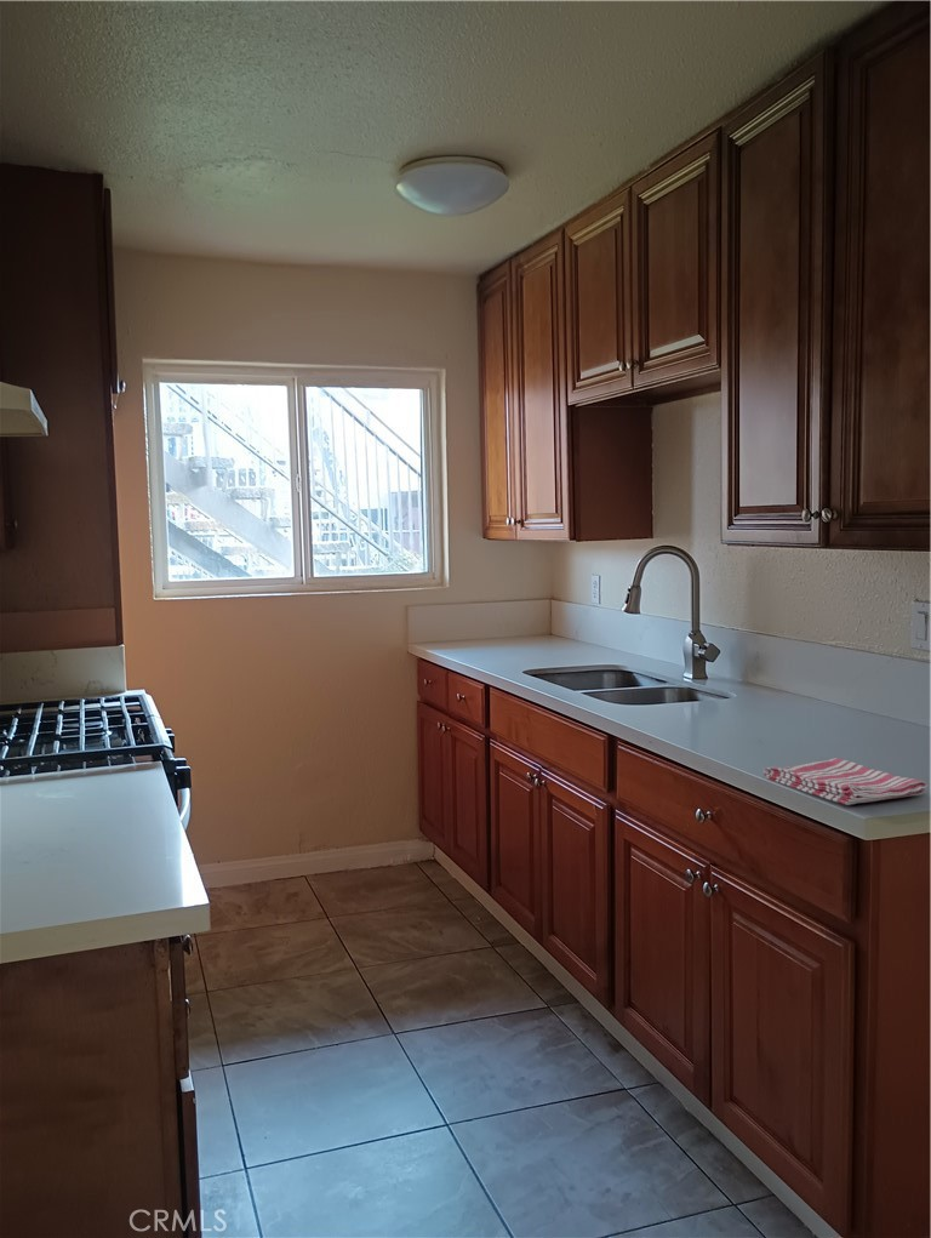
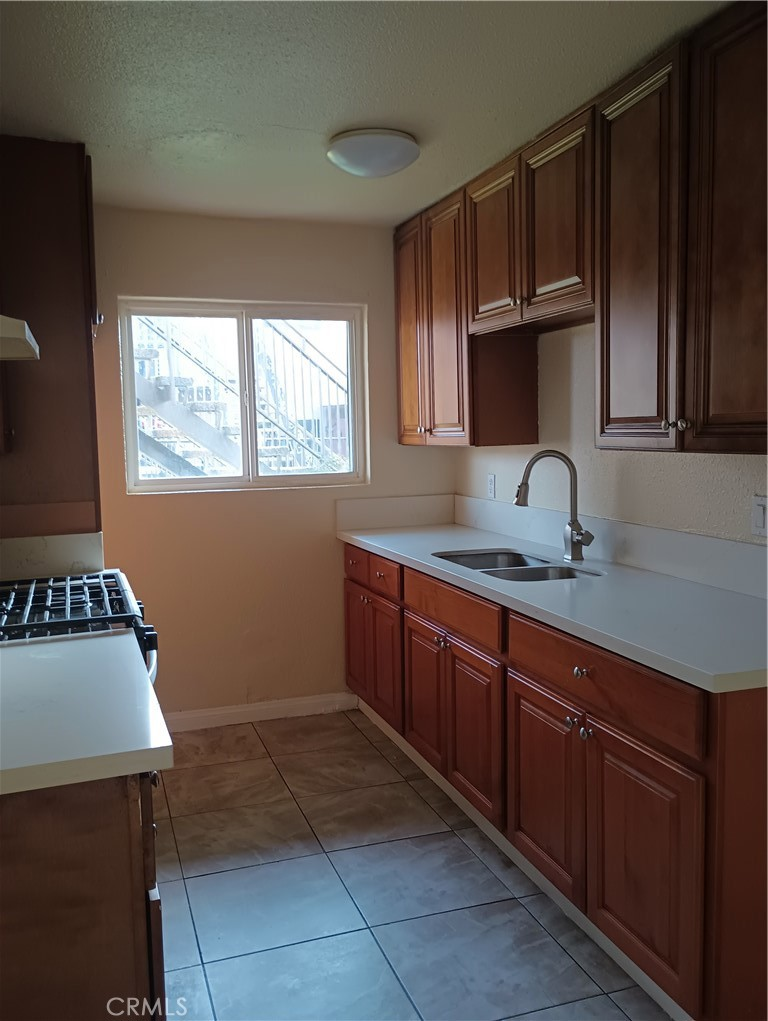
- dish towel [762,757,929,806]
